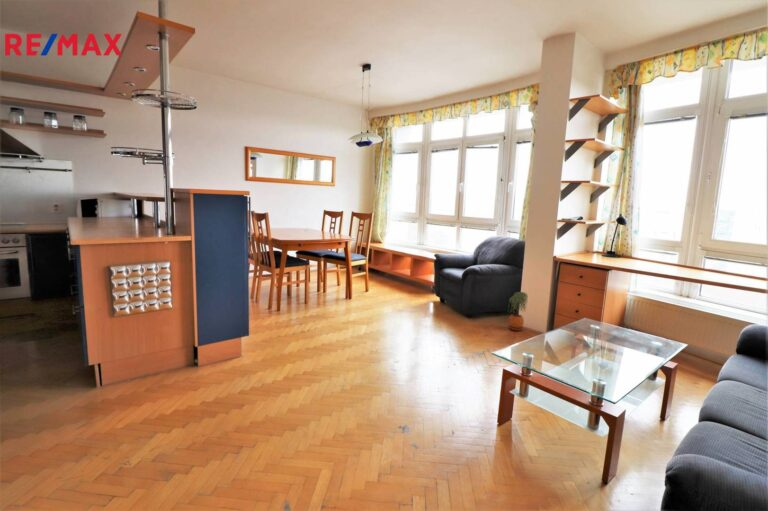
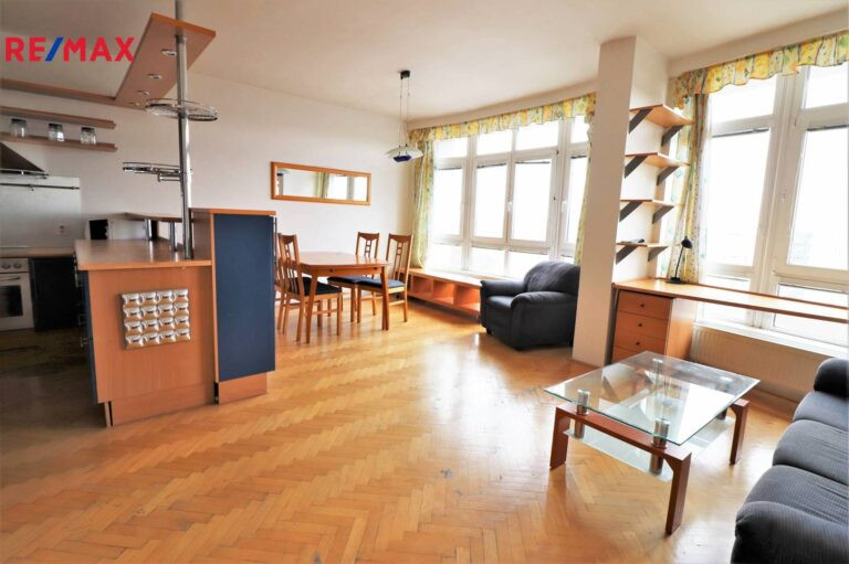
- potted plant [507,291,529,331]
